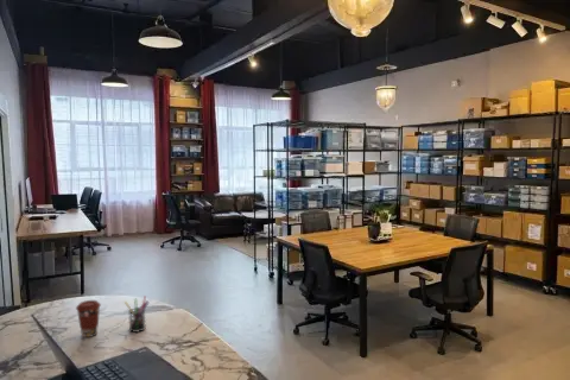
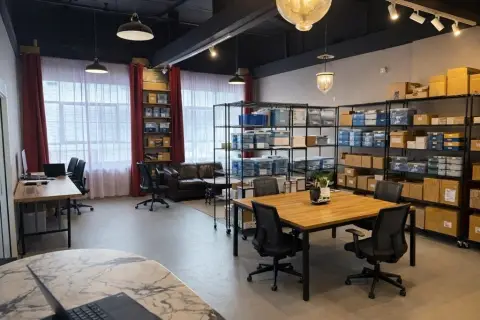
- coffee cup [75,299,102,338]
- pen holder [124,294,151,334]
